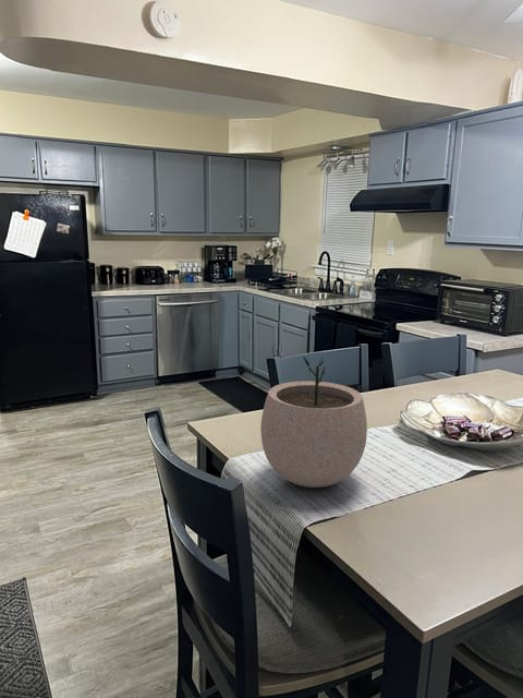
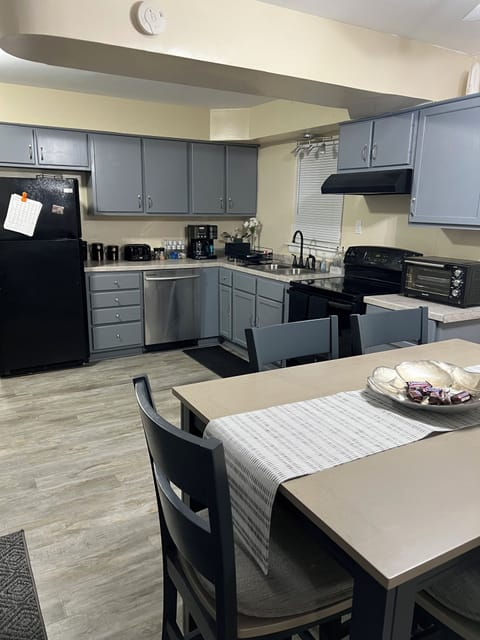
- plant pot [259,356,368,489]
